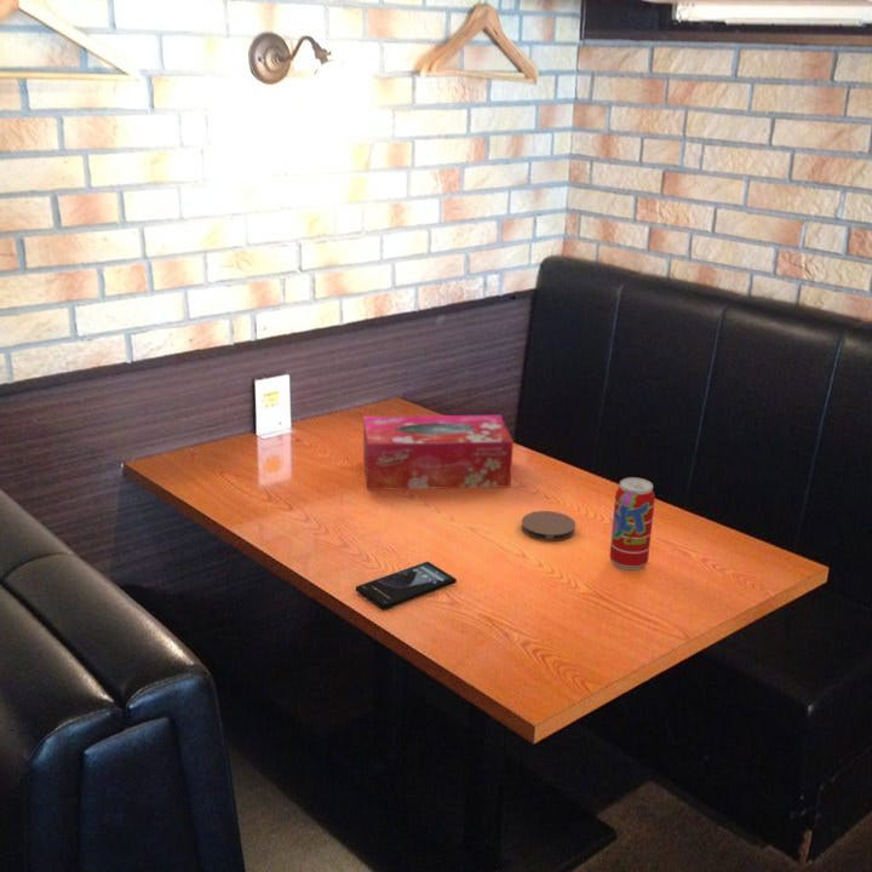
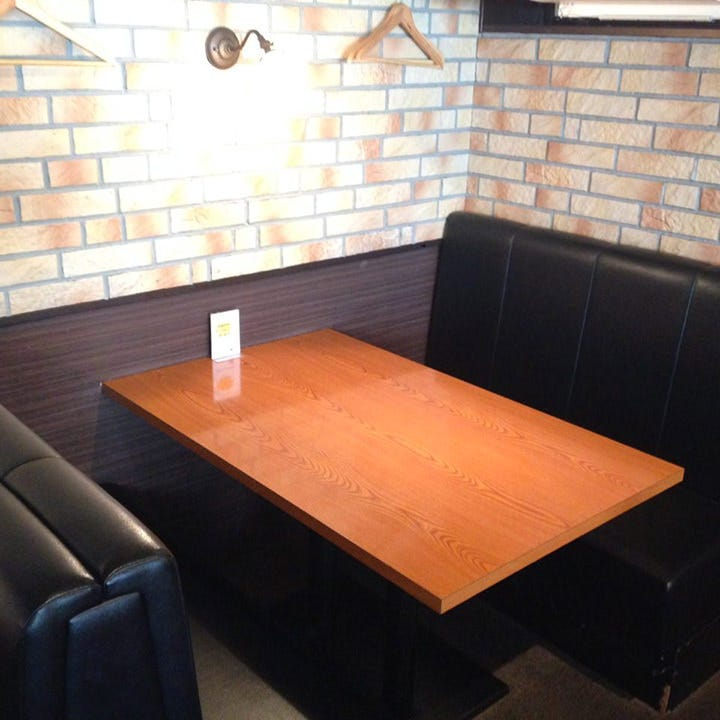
- coaster [520,510,576,543]
- smartphone [355,561,458,612]
- tissue box [362,414,515,492]
- beverage can [608,476,656,572]
